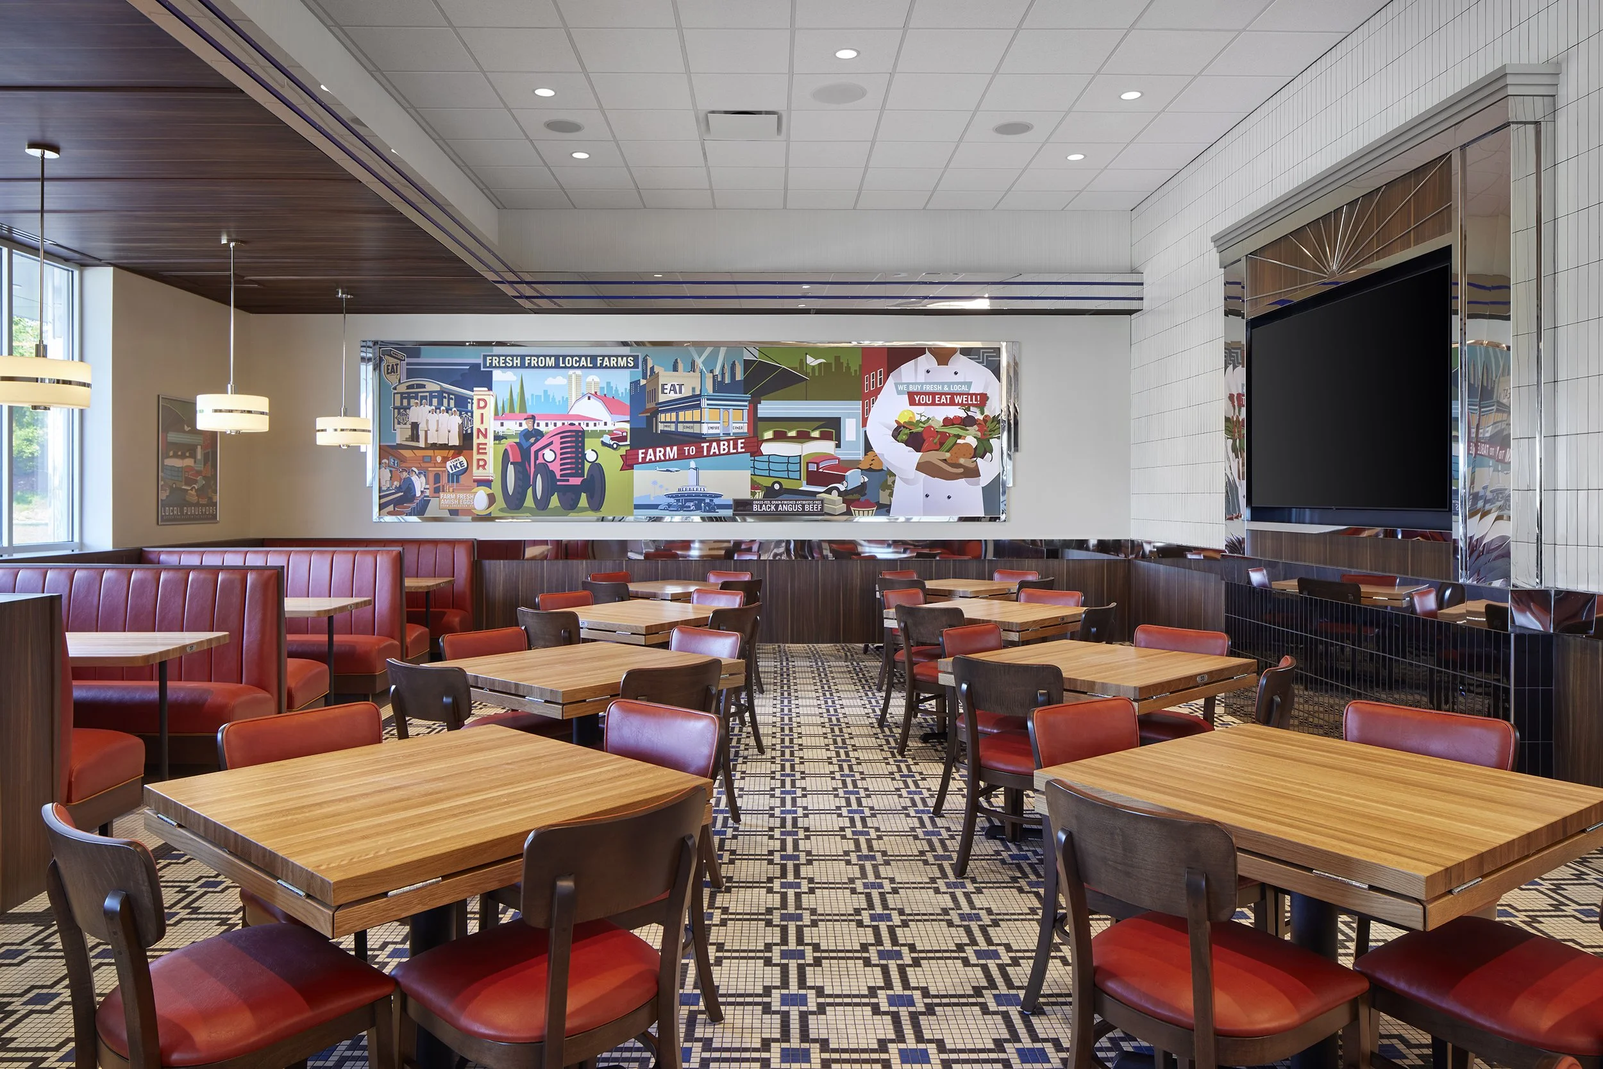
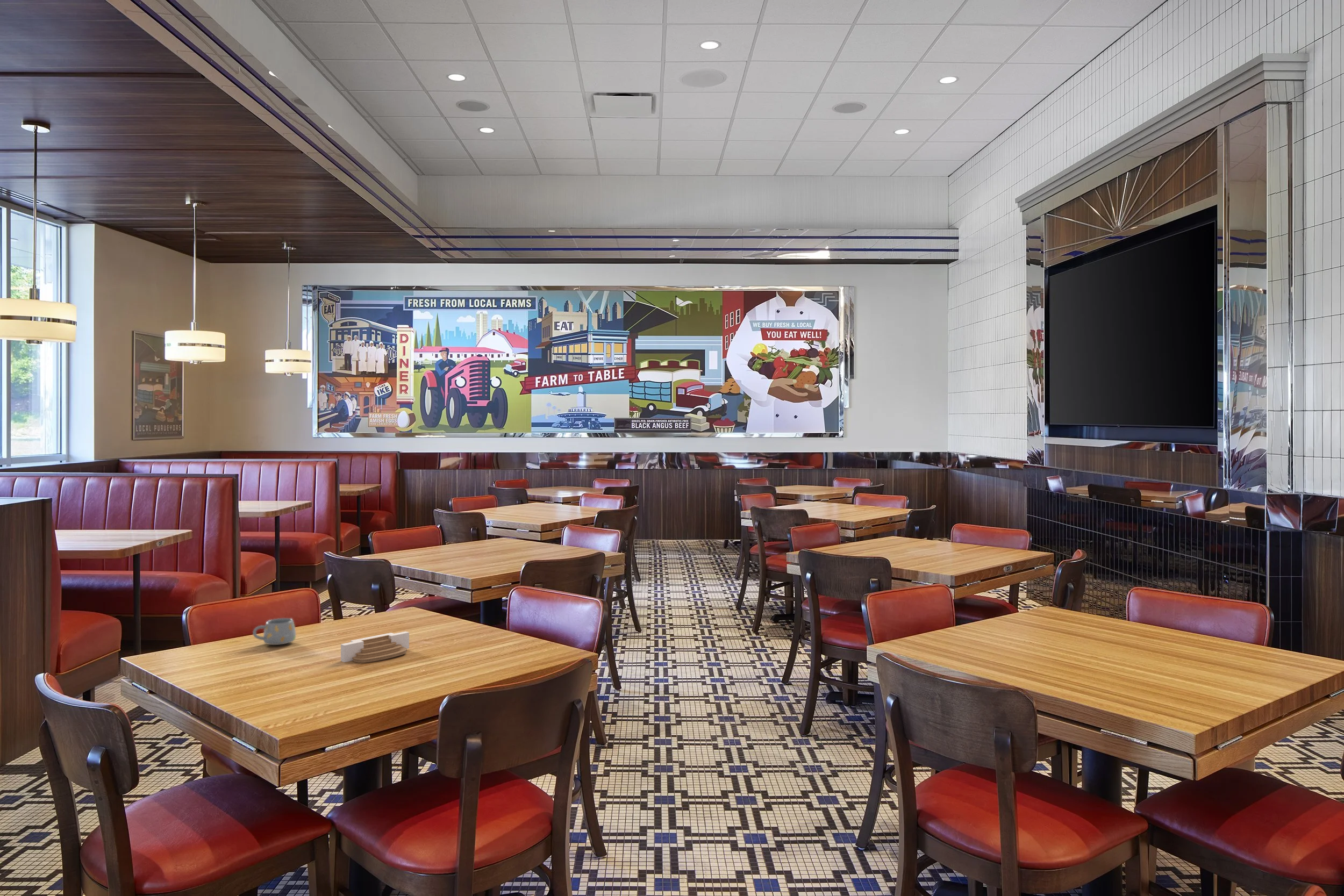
+ architectural model [340,631,410,663]
+ mug [252,618,296,646]
